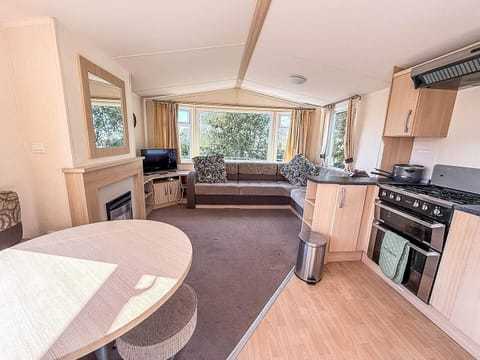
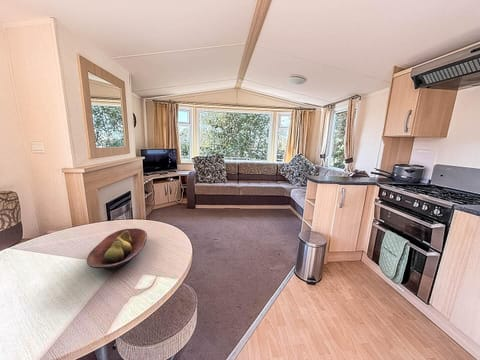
+ fruit bowl [86,227,148,272]
